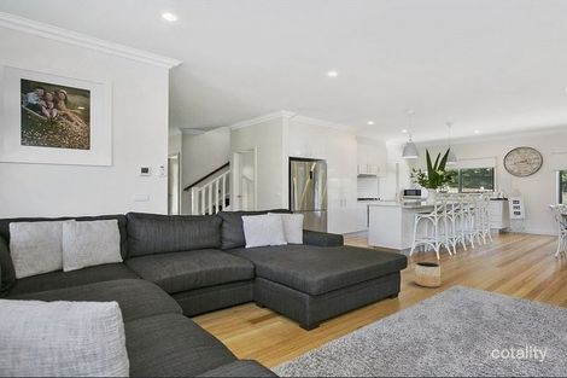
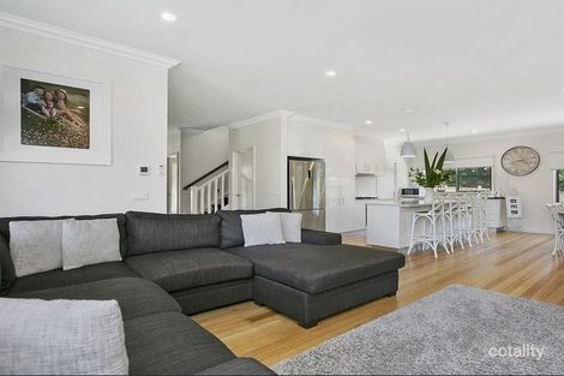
- planter [414,261,442,289]
